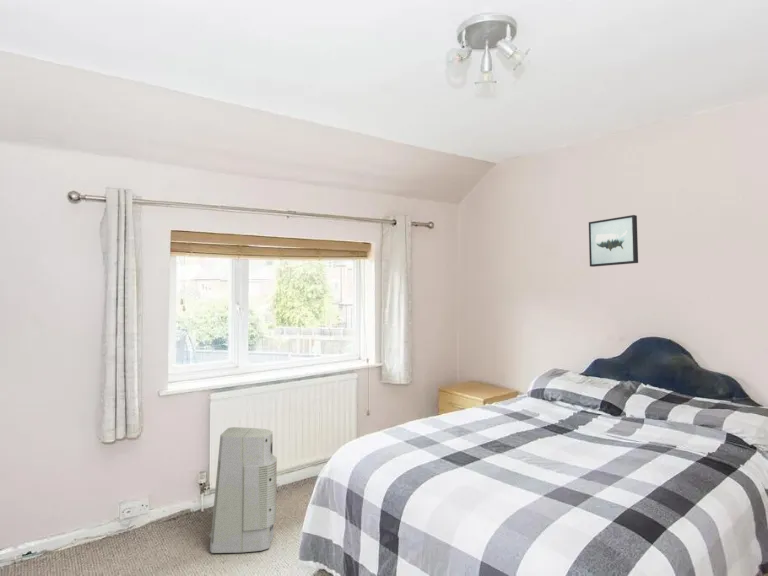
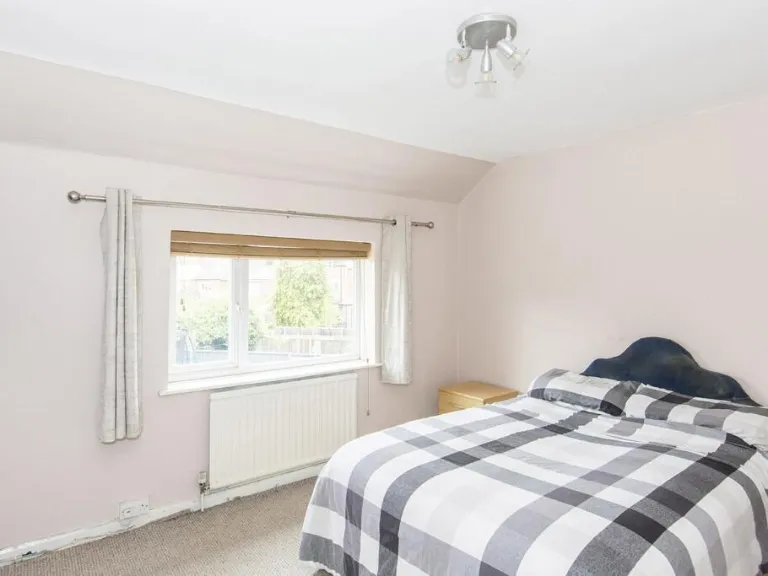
- wall art [588,214,639,268]
- air purifier [208,426,278,554]
